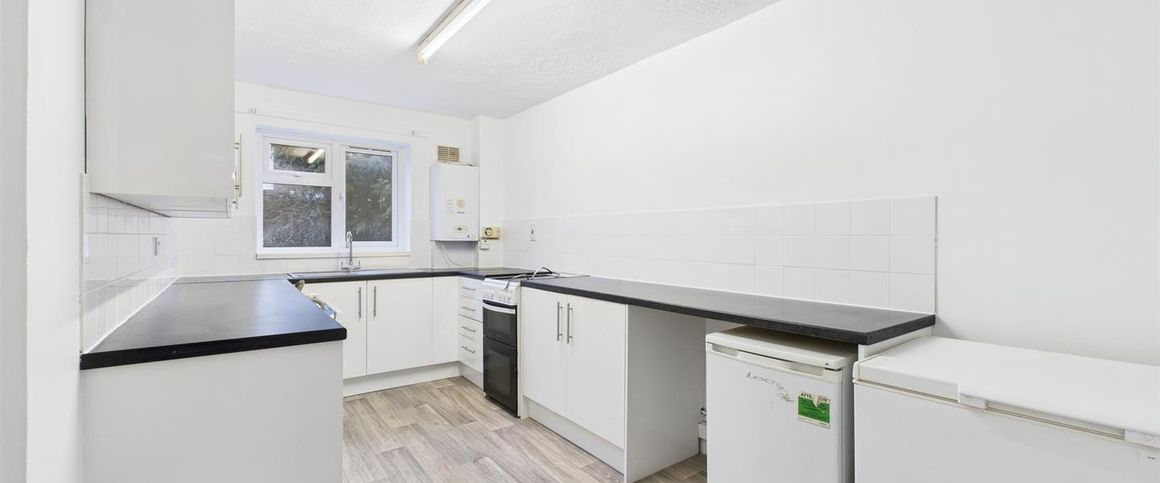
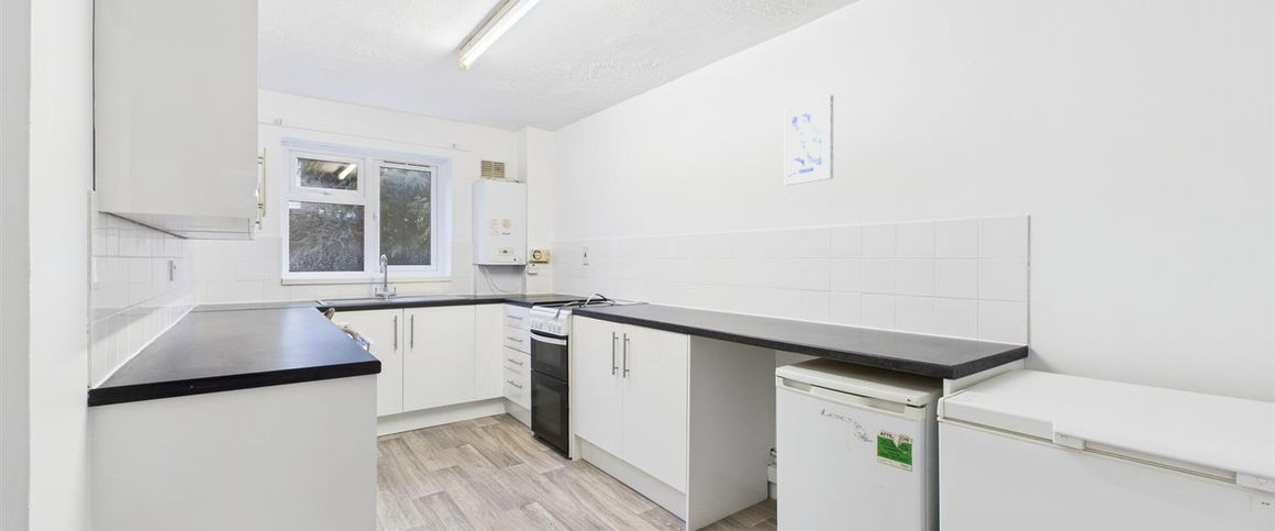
+ wall art [784,93,834,187]
